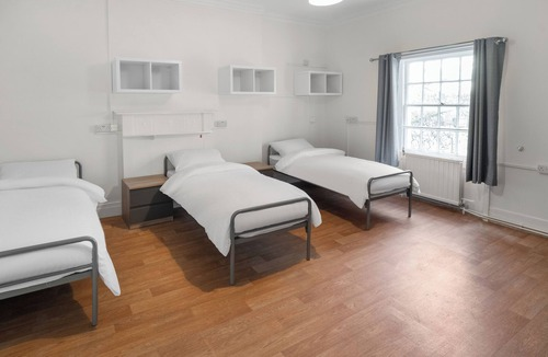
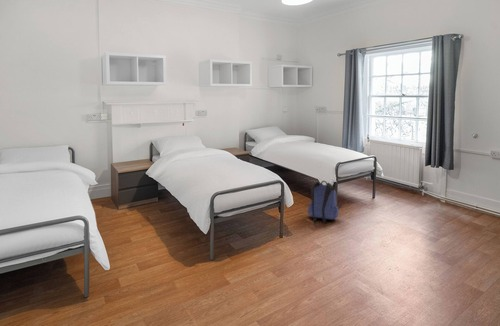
+ backpack [307,180,339,224]
